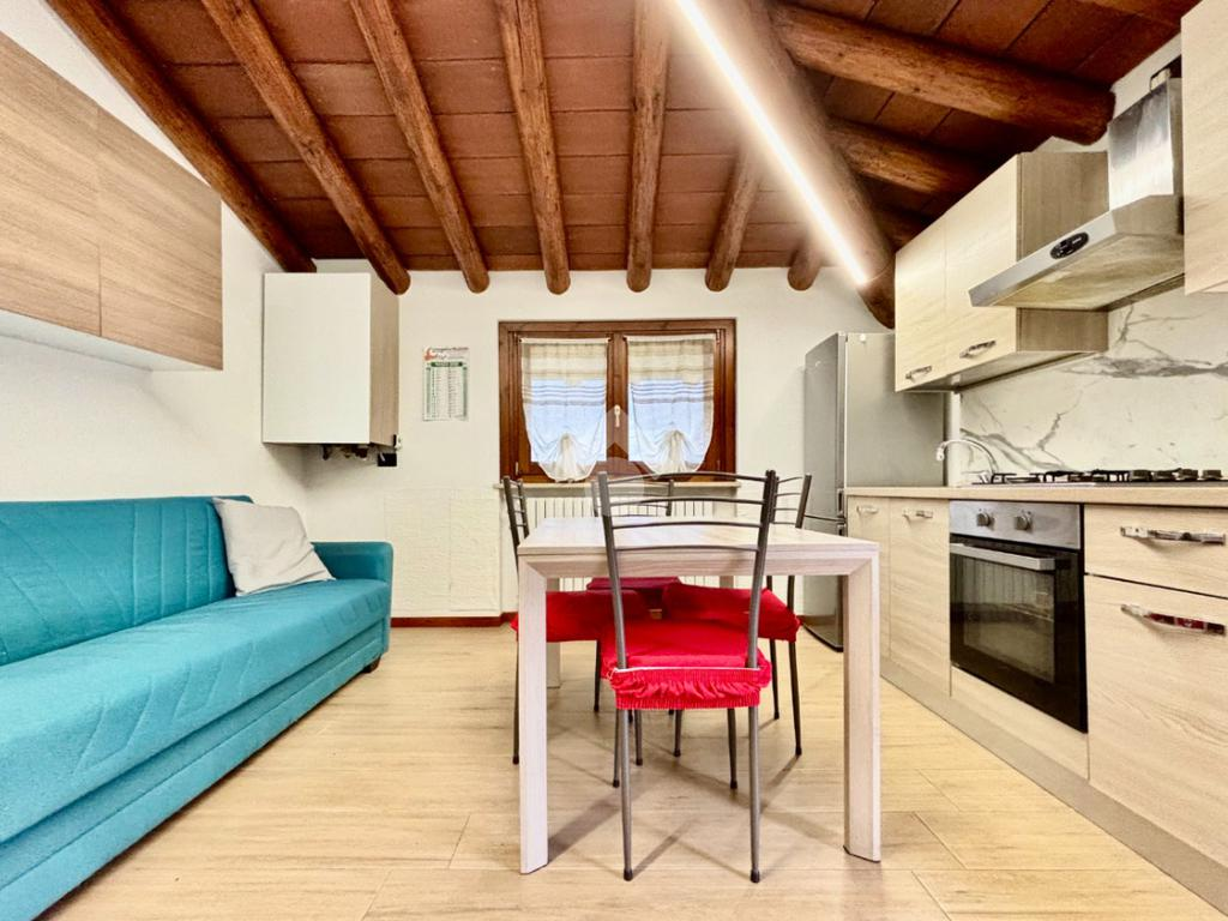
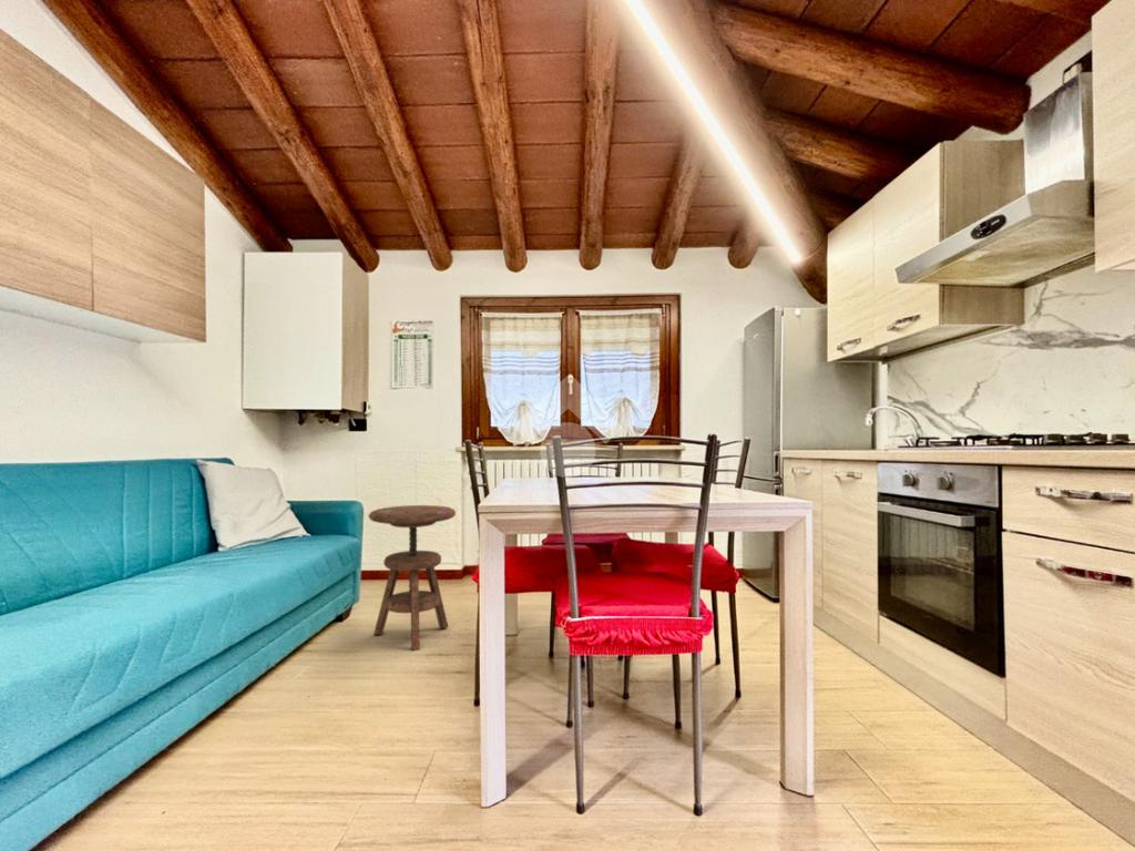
+ side table [368,504,457,652]
